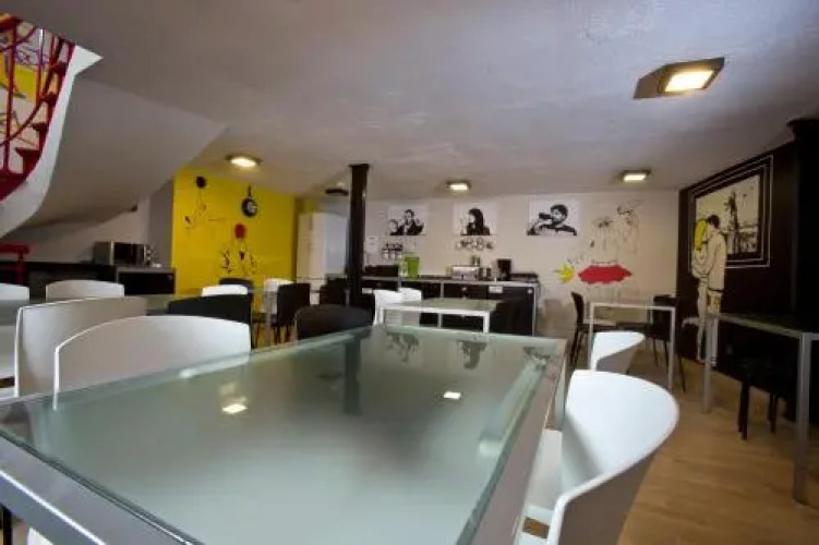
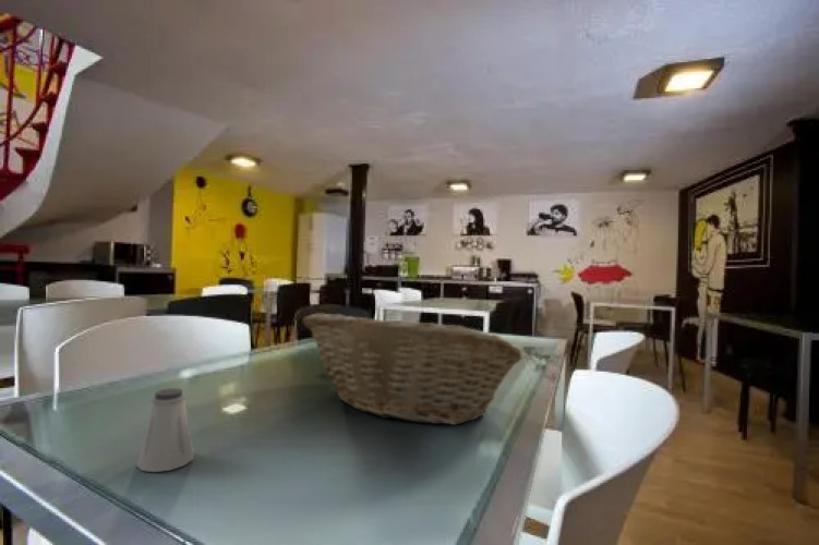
+ saltshaker [135,387,195,473]
+ fruit basket [302,312,523,426]
